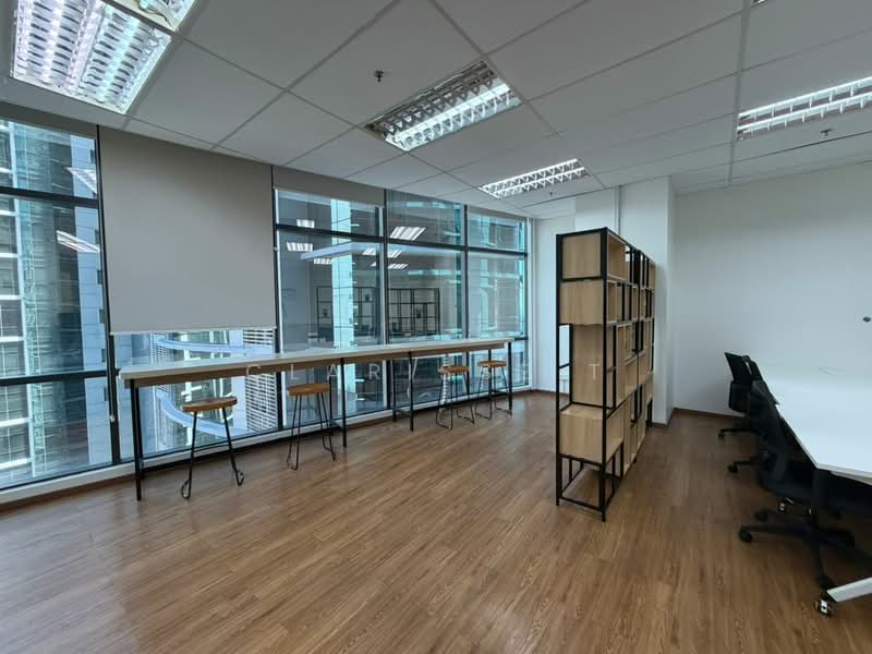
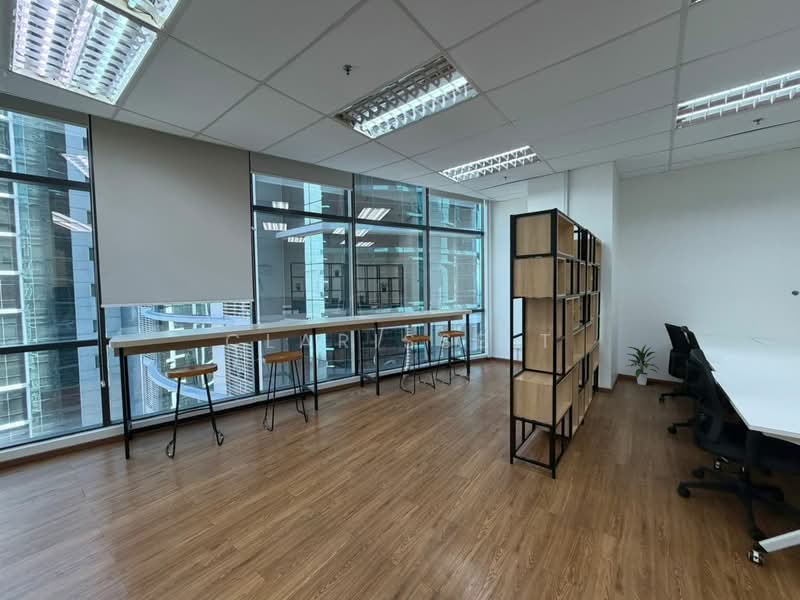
+ indoor plant [626,344,660,386]
